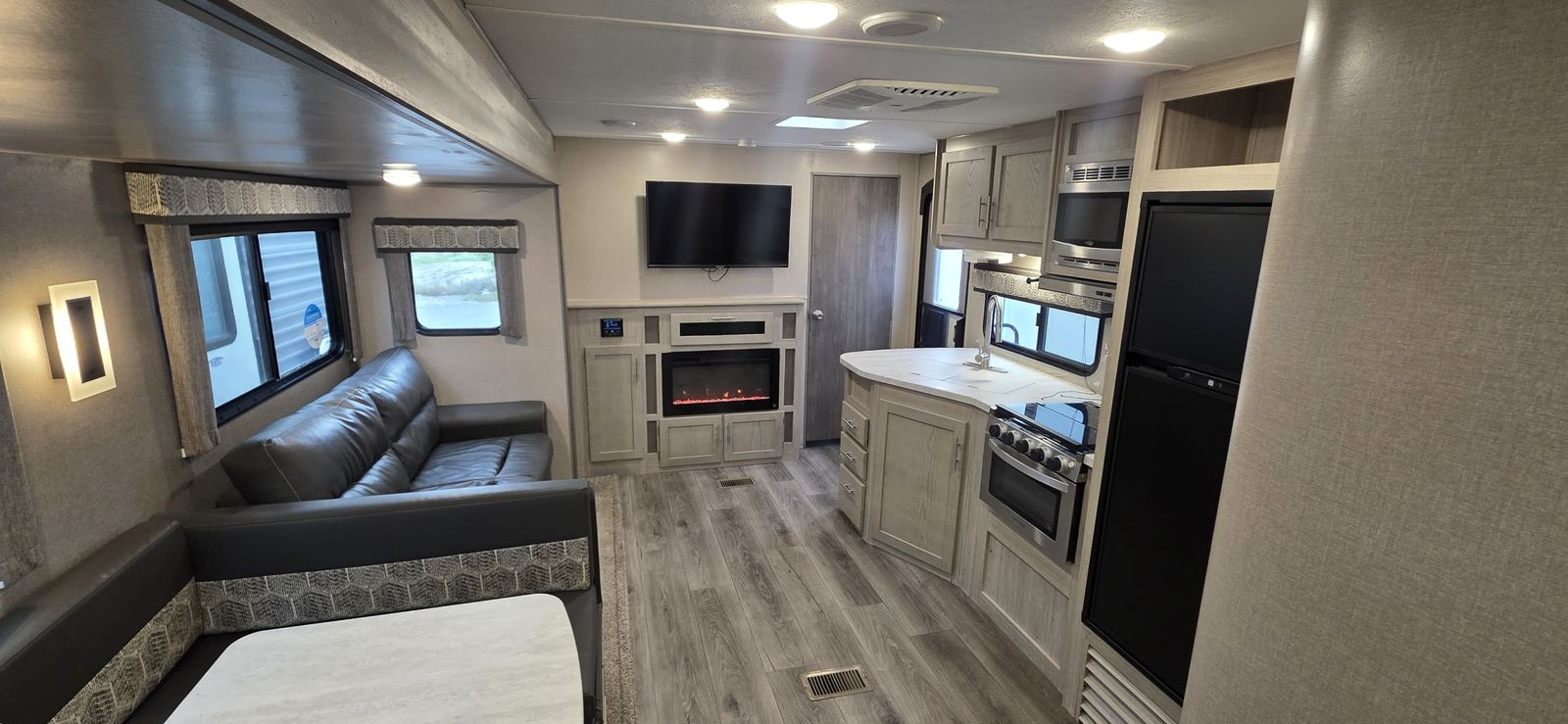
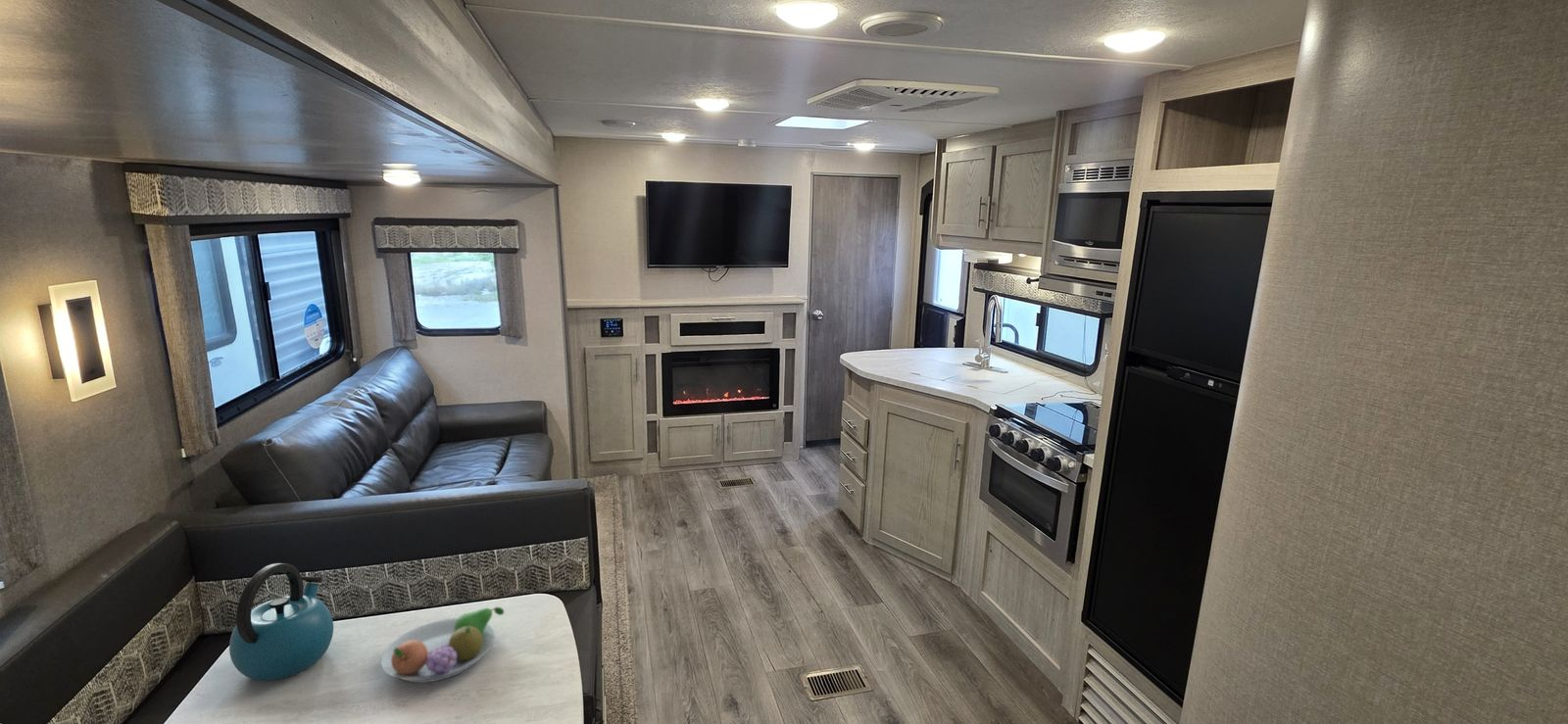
+ kettle [228,562,334,682]
+ fruit bowl [380,605,505,684]
